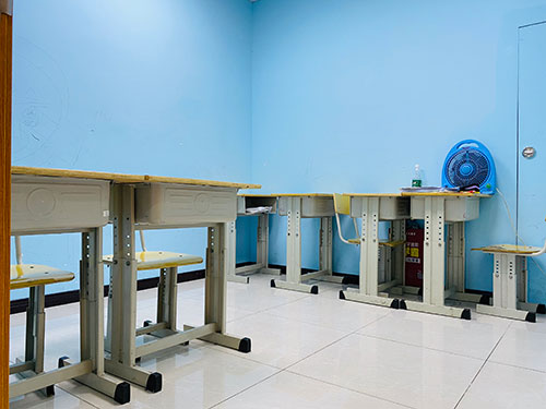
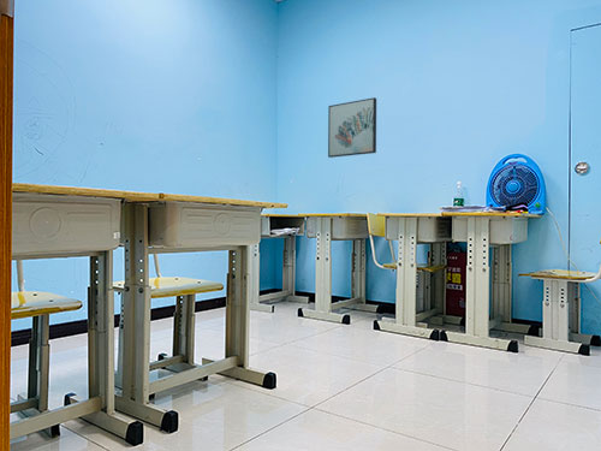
+ wall art [327,96,377,159]
